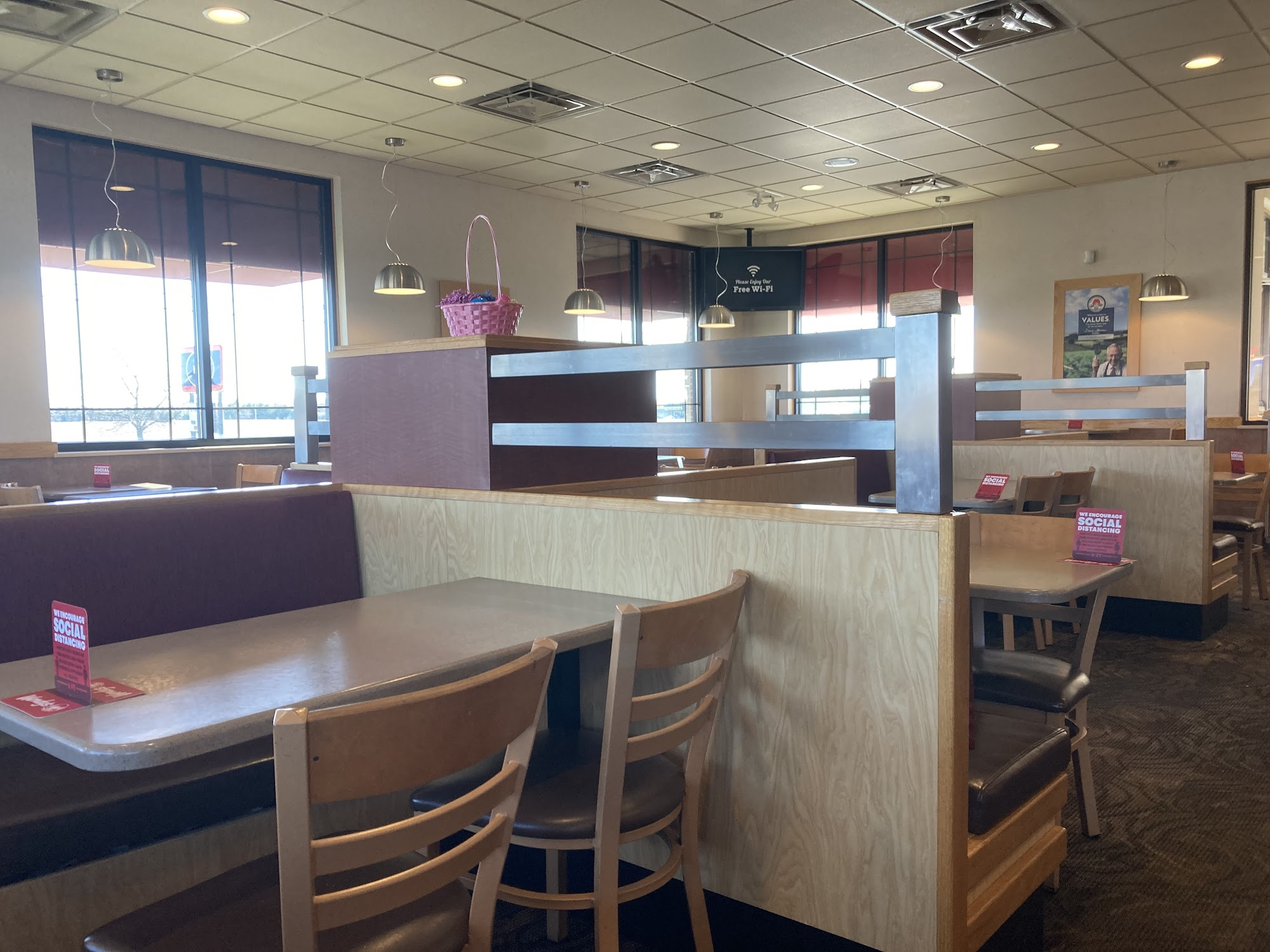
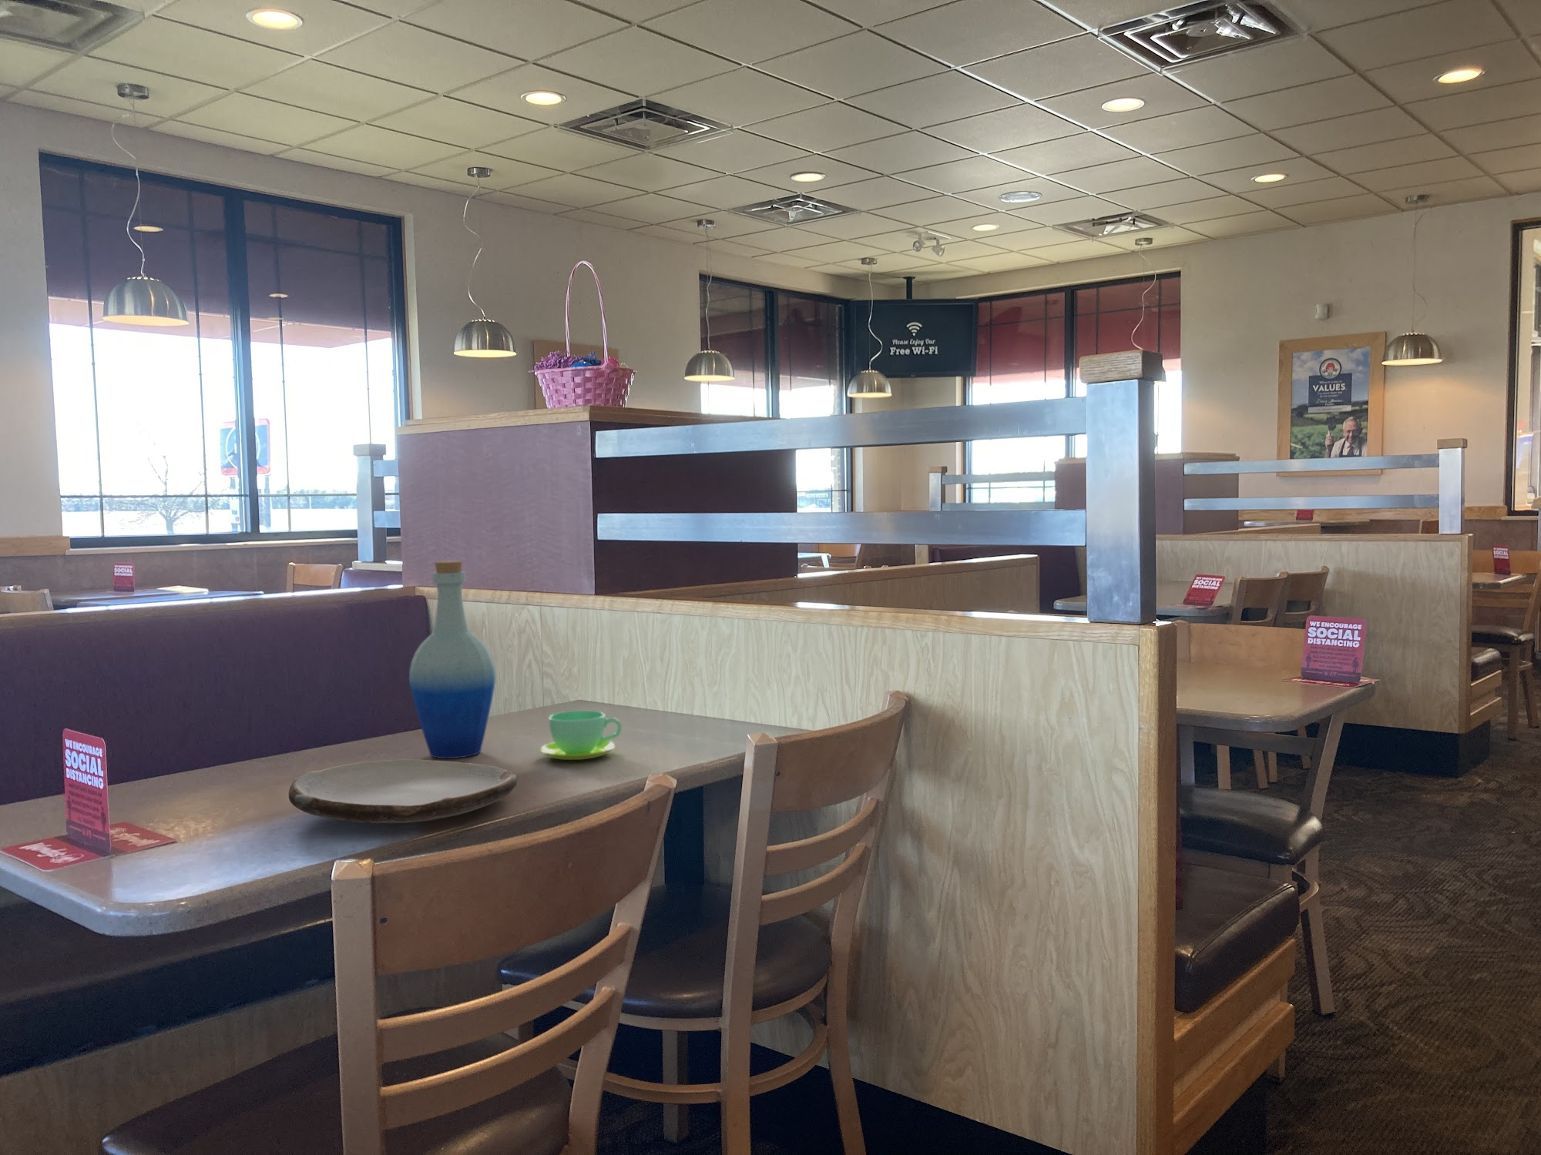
+ cup [540,710,622,761]
+ bottle [409,559,497,759]
+ plate [288,758,518,824]
